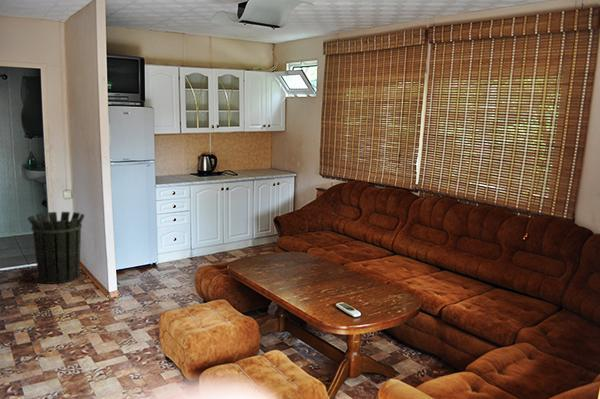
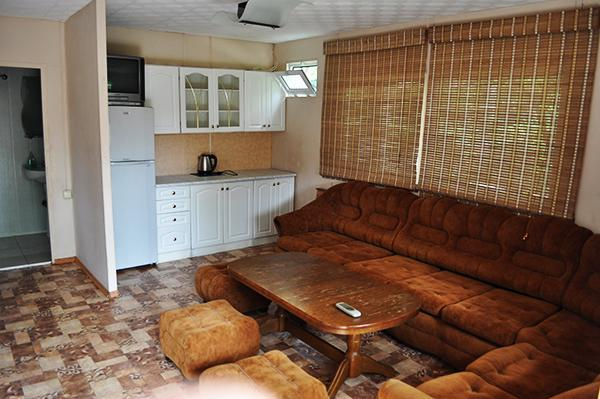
- waste bin [26,211,86,285]
